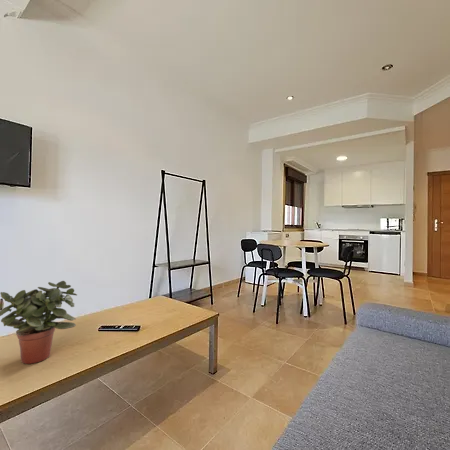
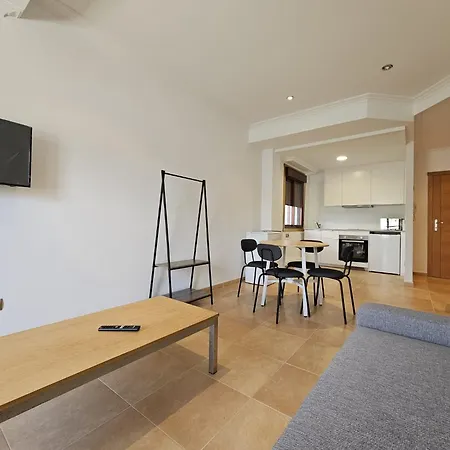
- potted plant [0,280,78,365]
